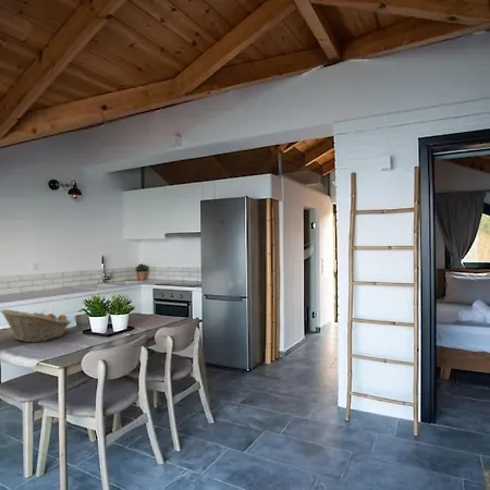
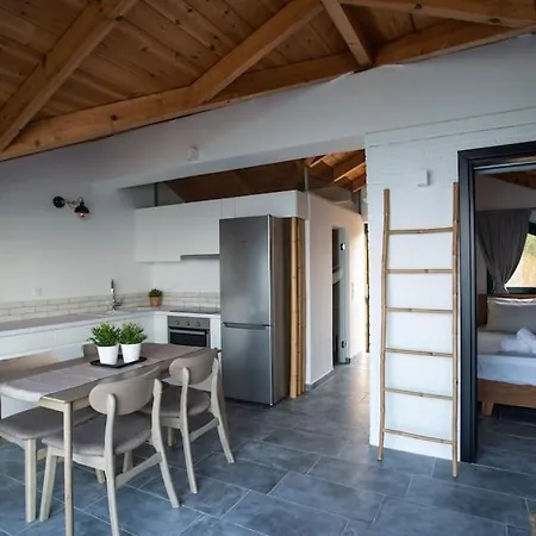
- fruit basket [0,308,72,343]
